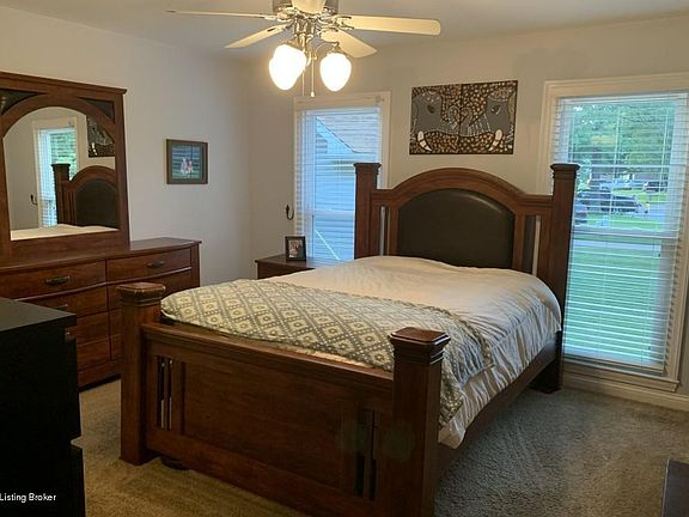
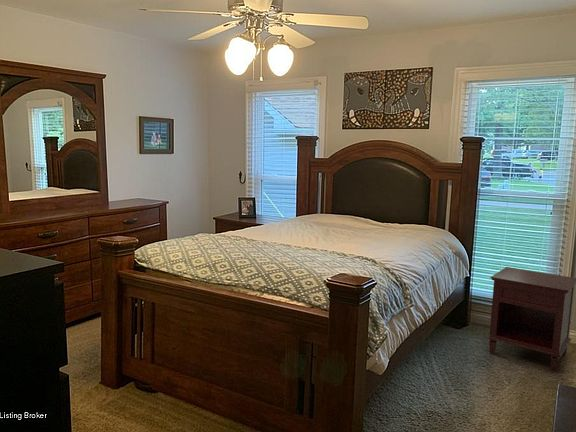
+ nightstand [486,266,576,373]
